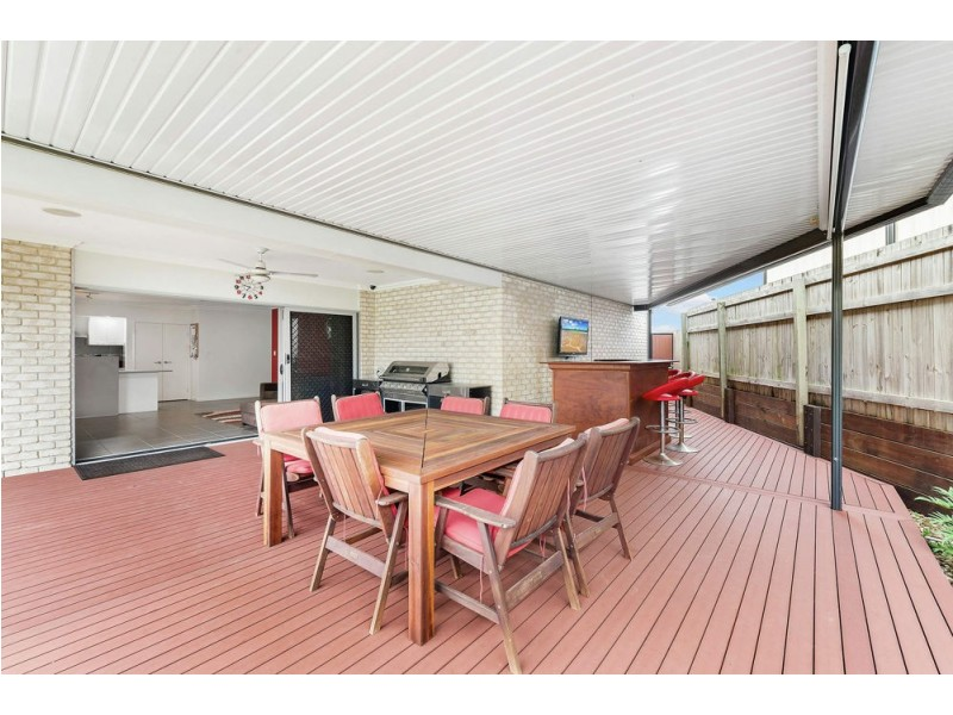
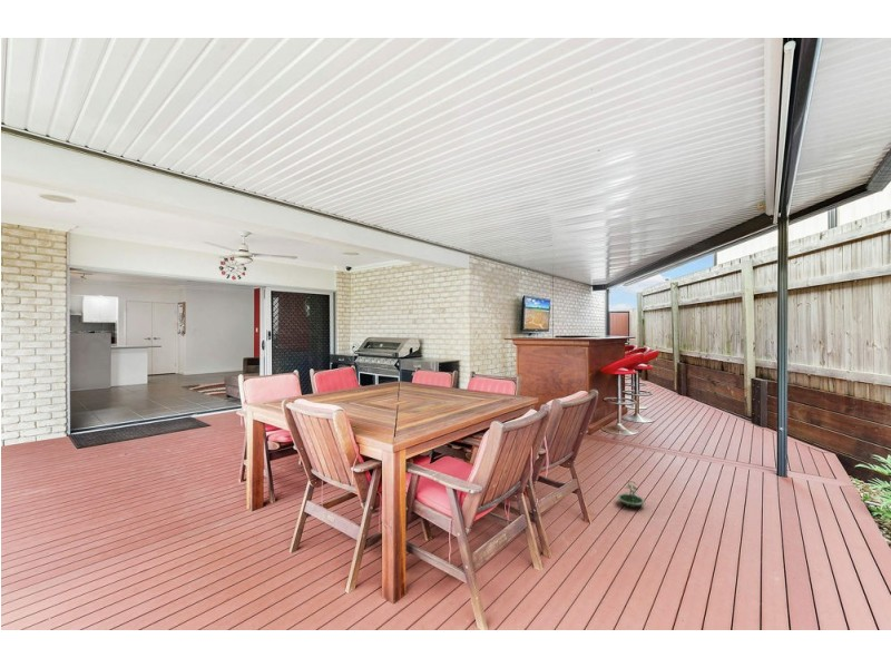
+ terrarium [617,480,646,509]
